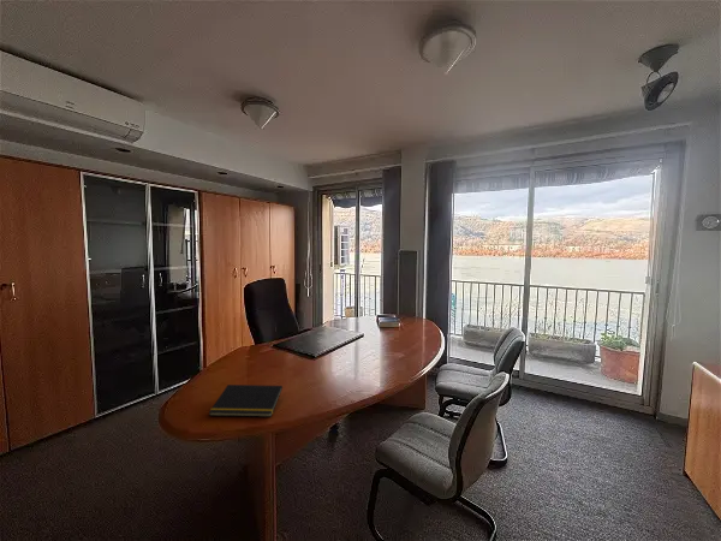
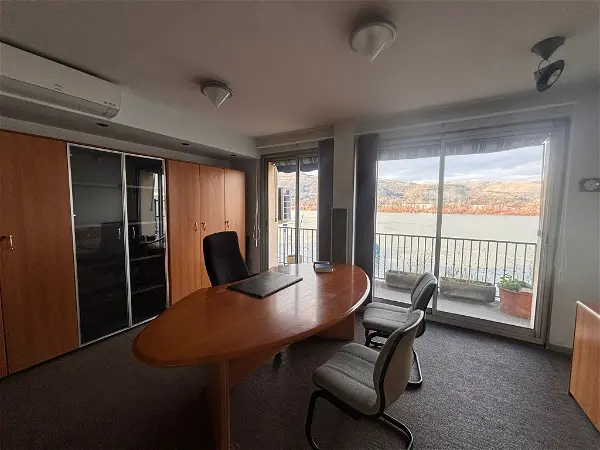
- notepad [208,384,284,418]
